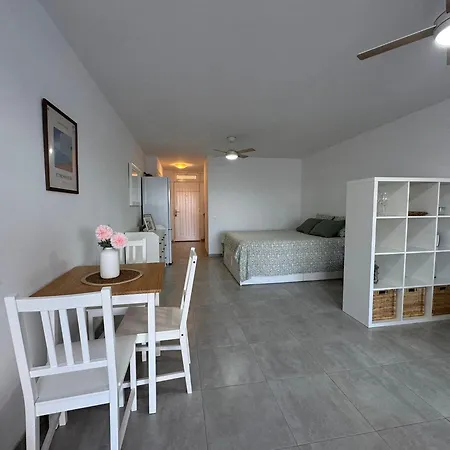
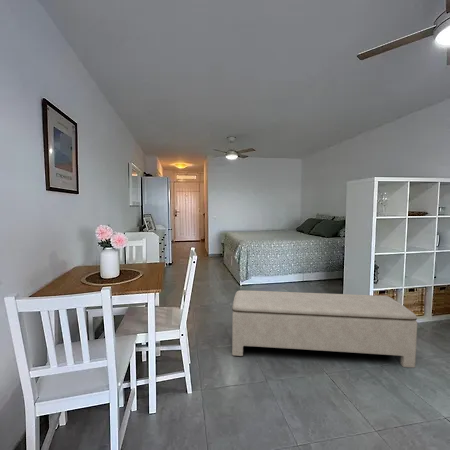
+ bench [231,289,418,369]
